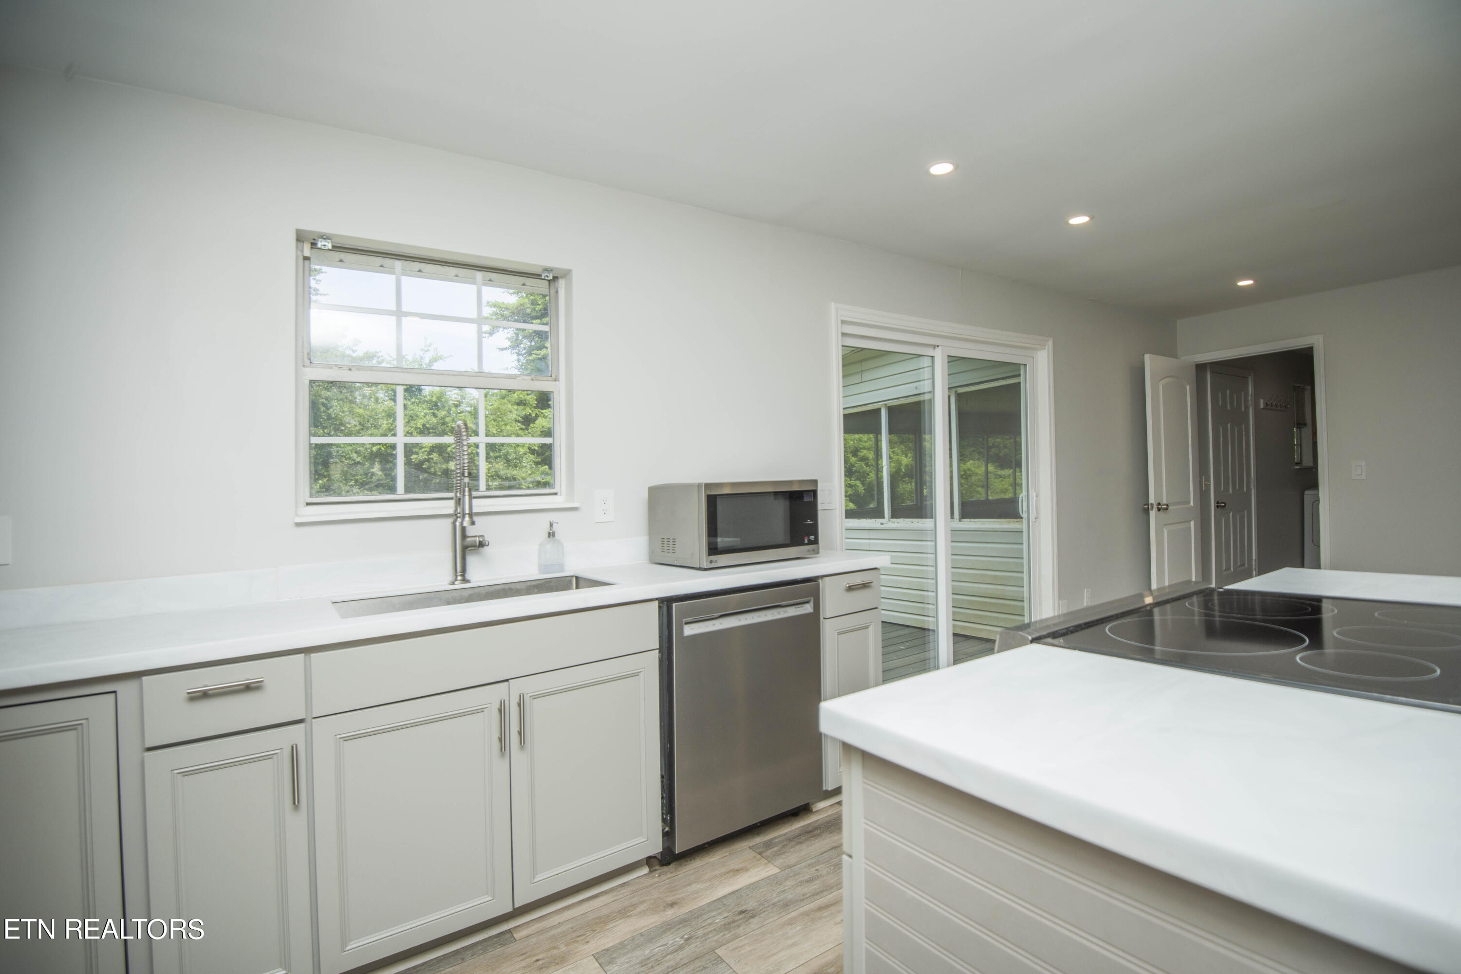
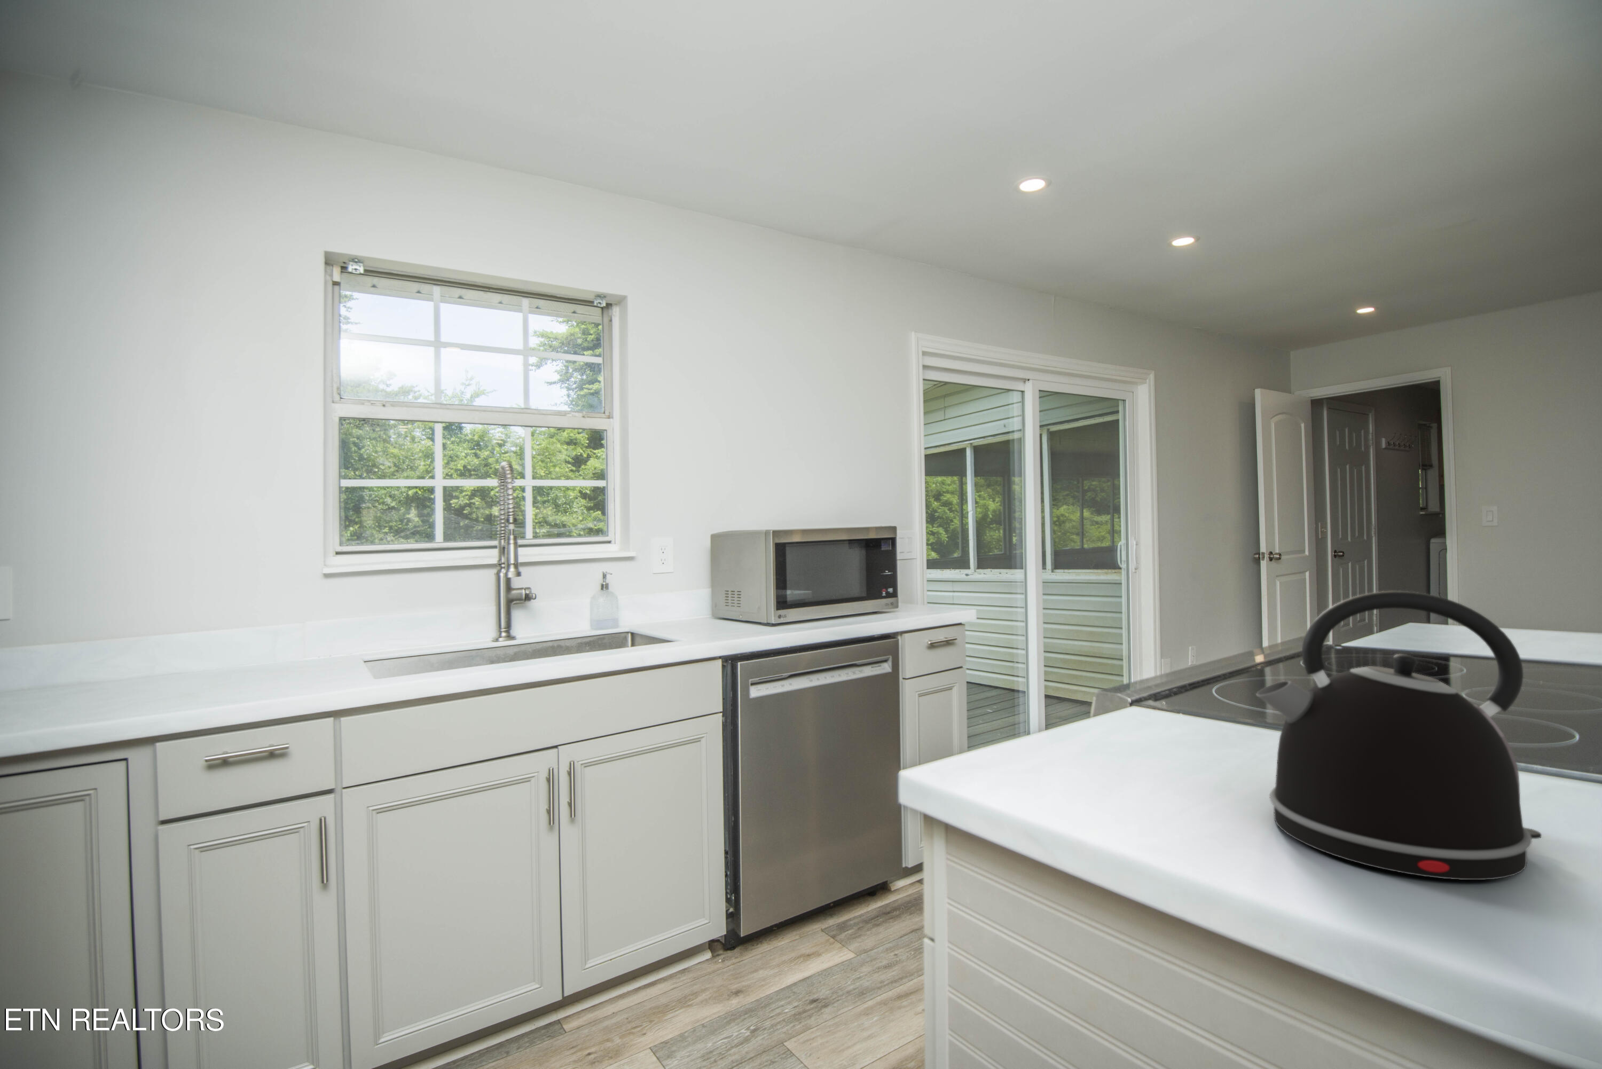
+ kettle [1255,591,1542,880]
